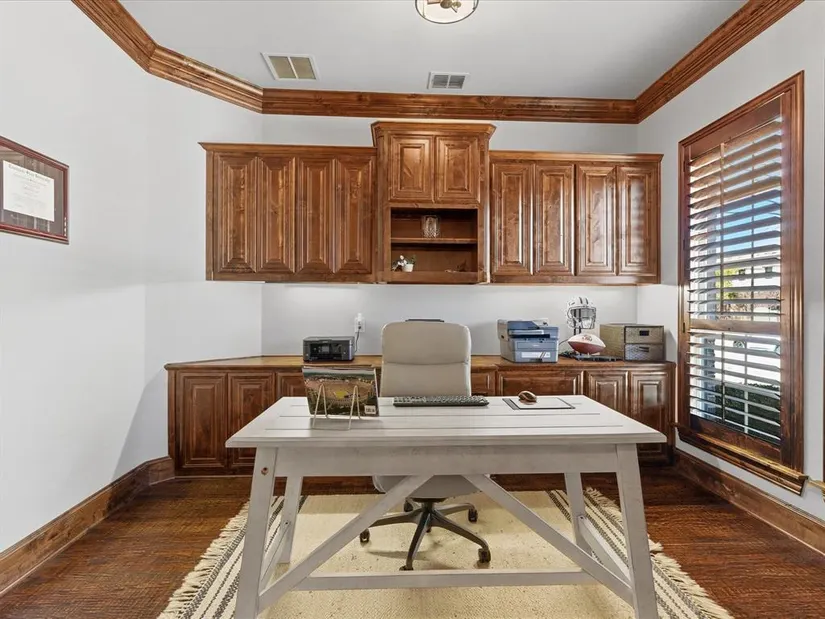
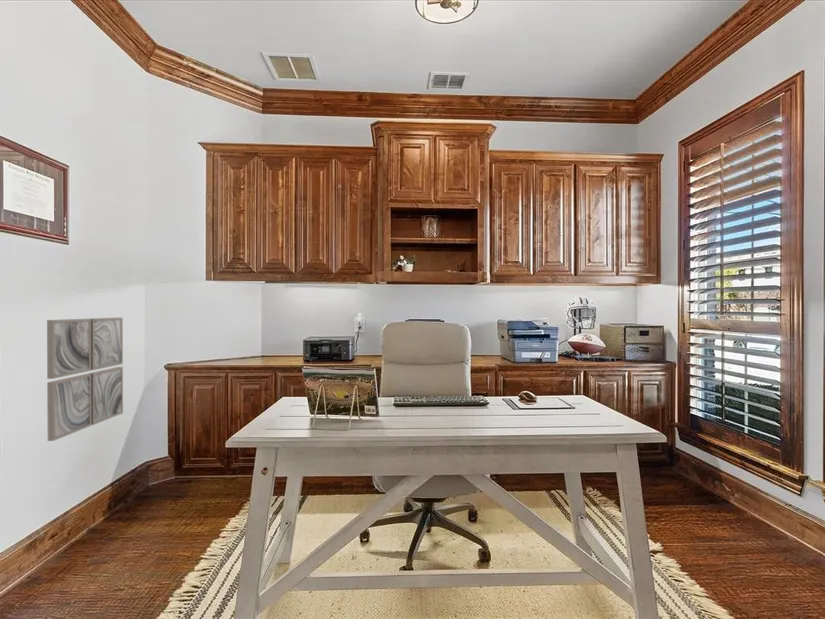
+ wall art [46,317,124,442]
